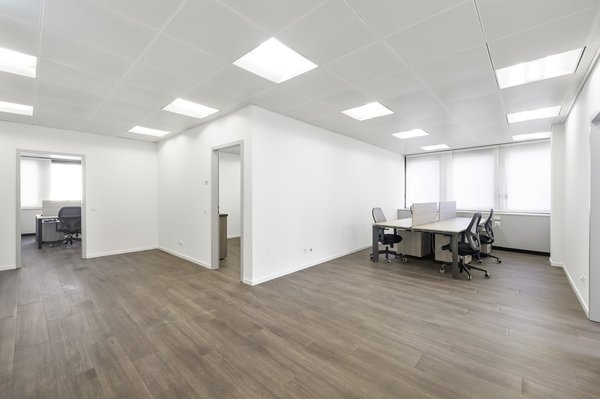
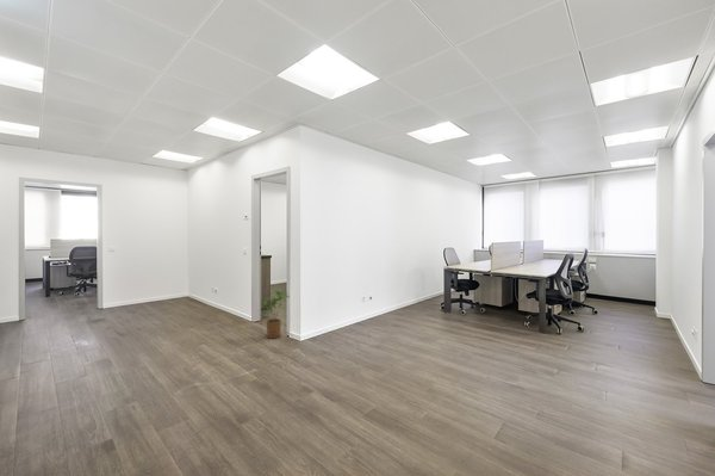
+ house plant [261,289,291,340]
